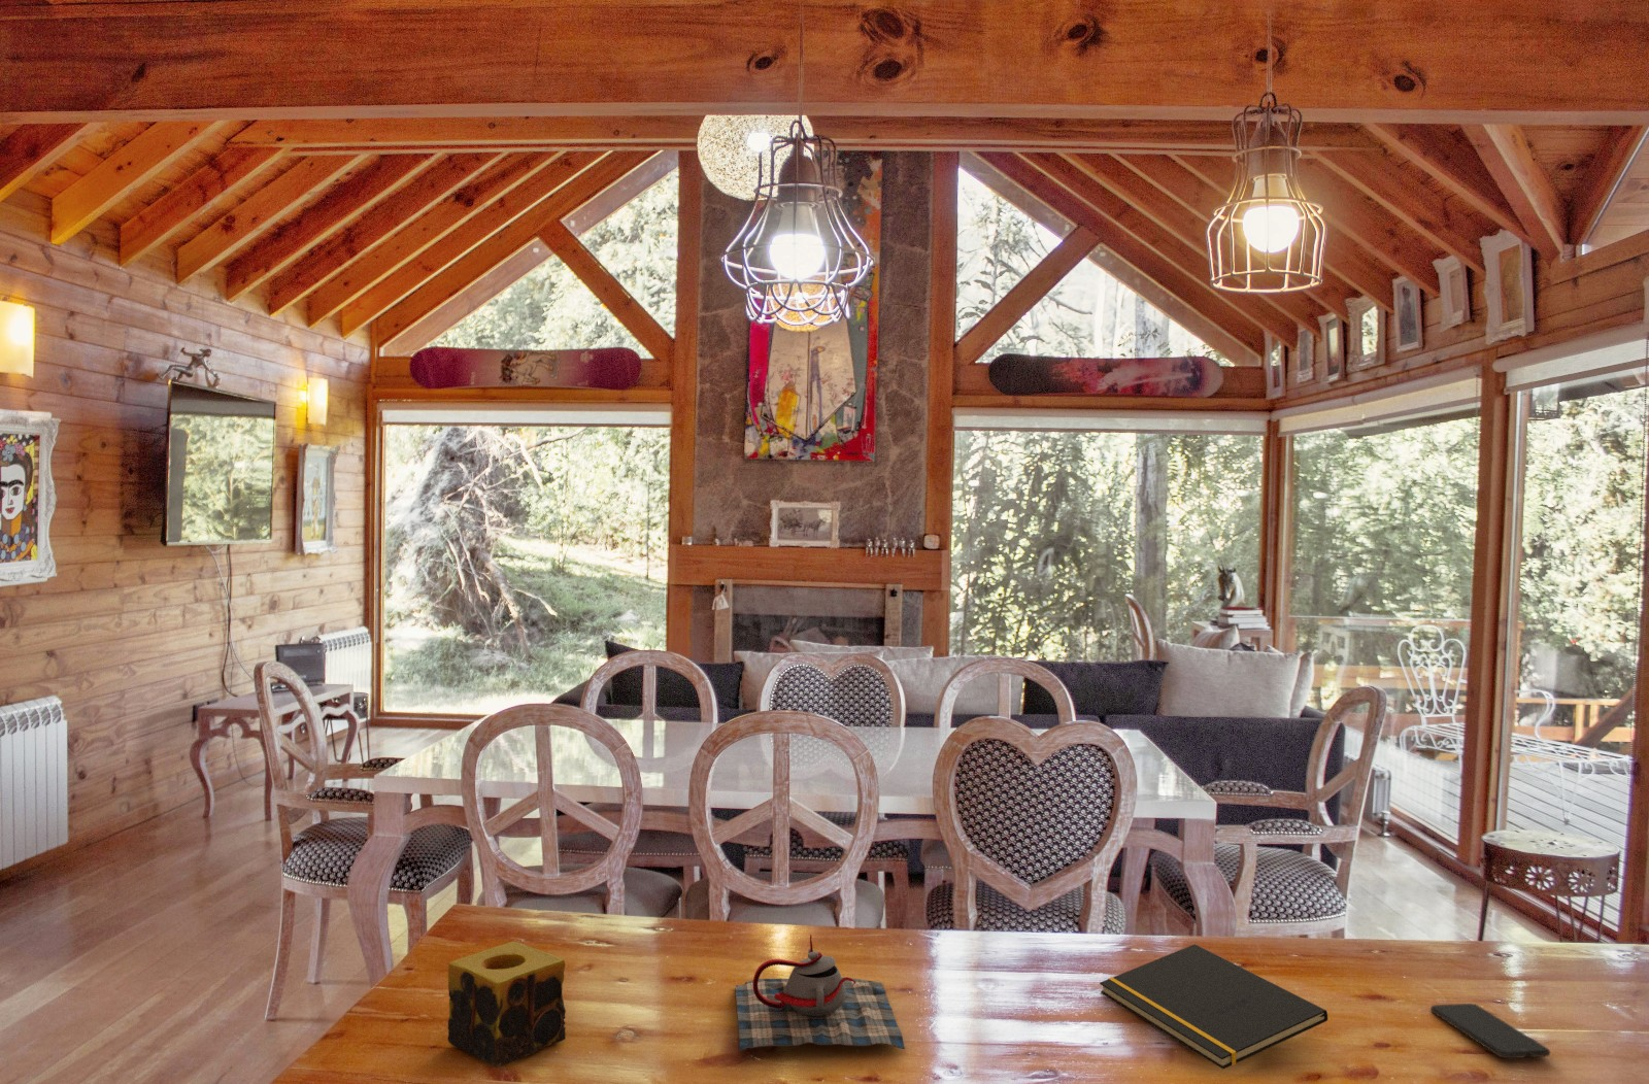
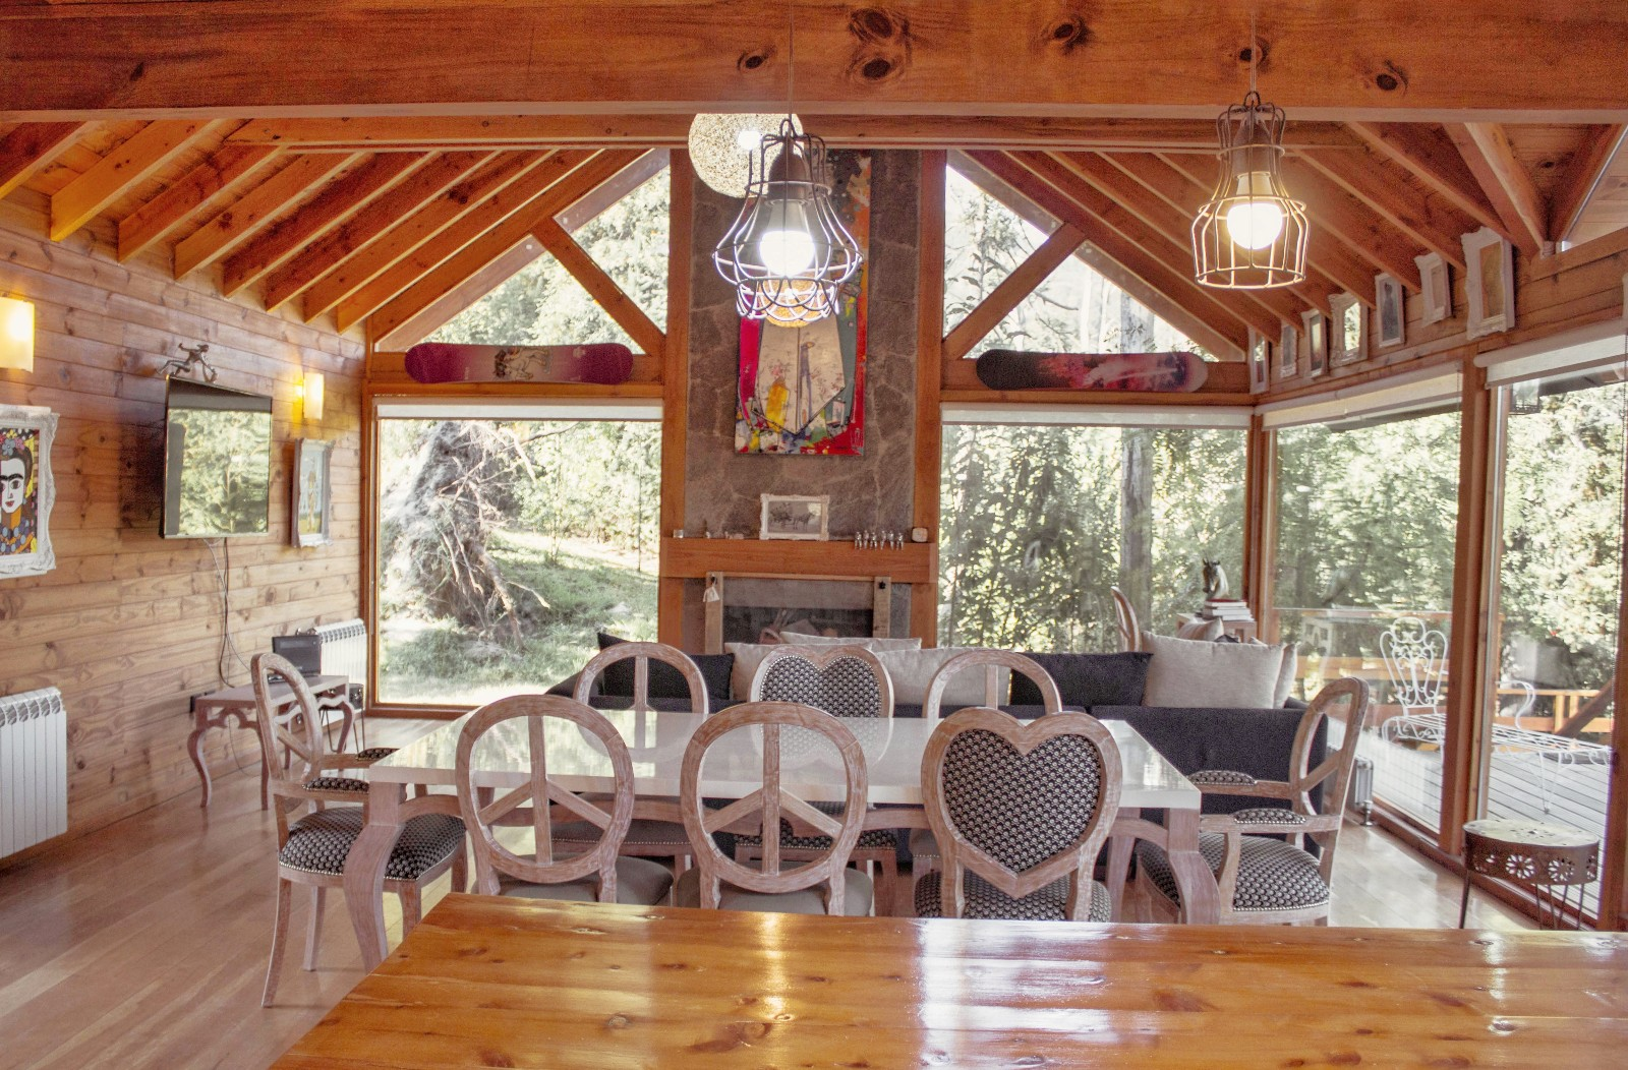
- notepad [1099,942,1328,1069]
- teapot [734,934,906,1051]
- smartphone [1430,1003,1551,1060]
- candle [446,941,567,1067]
